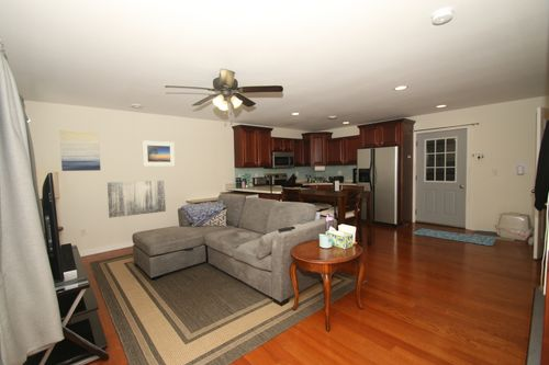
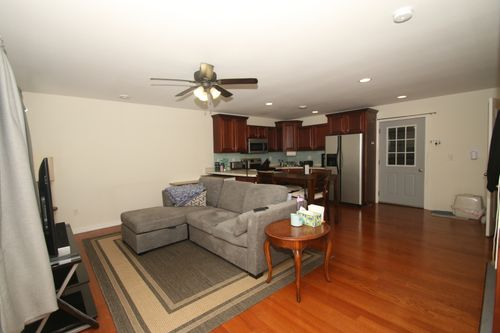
- rug [412,227,497,247]
- wall art [58,129,102,172]
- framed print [142,139,176,167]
- wall art [107,180,167,219]
